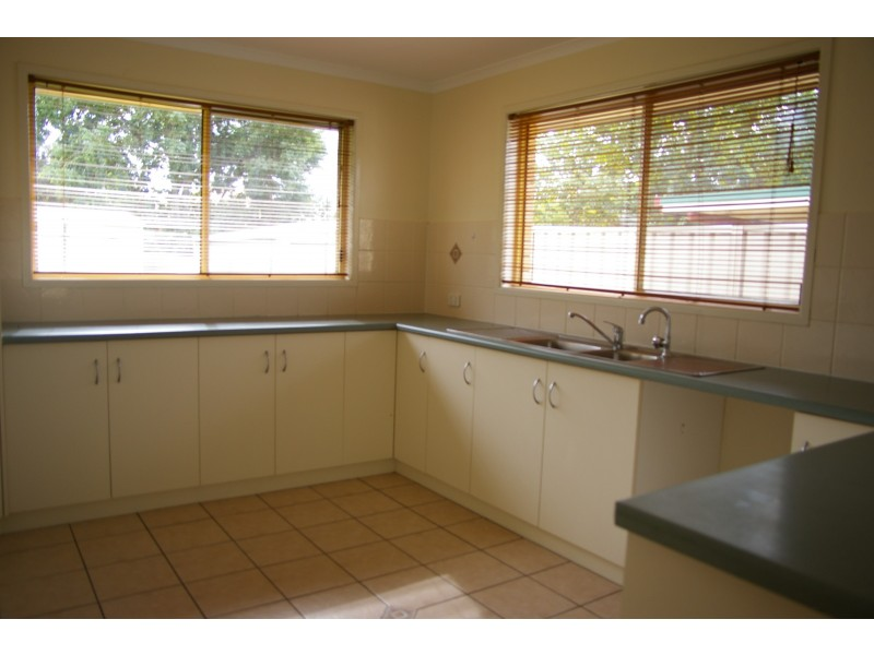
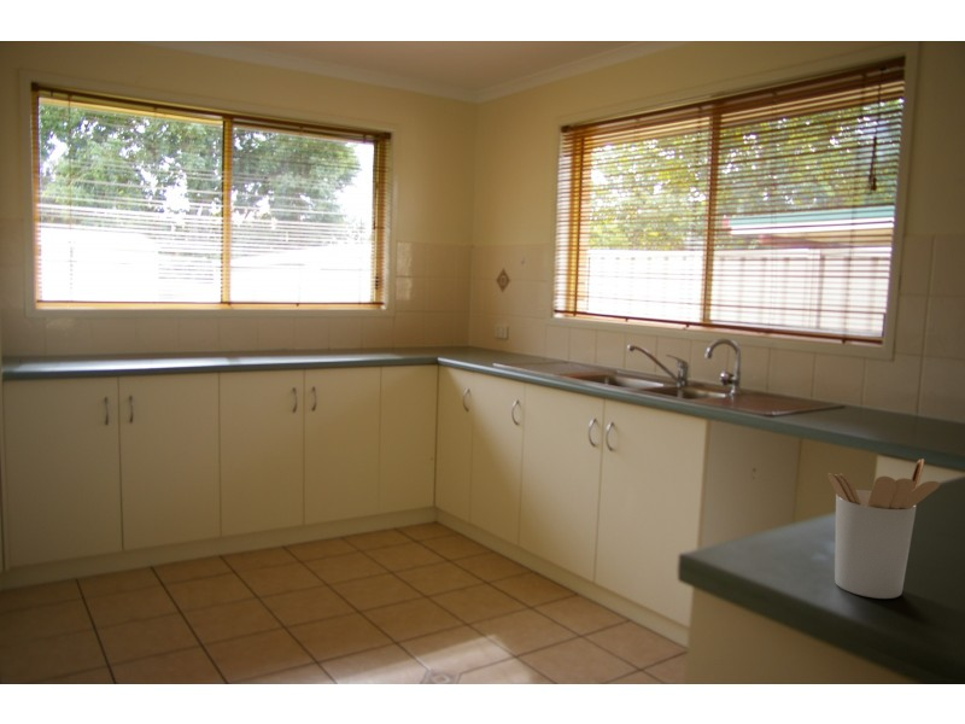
+ utensil holder [826,457,941,600]
